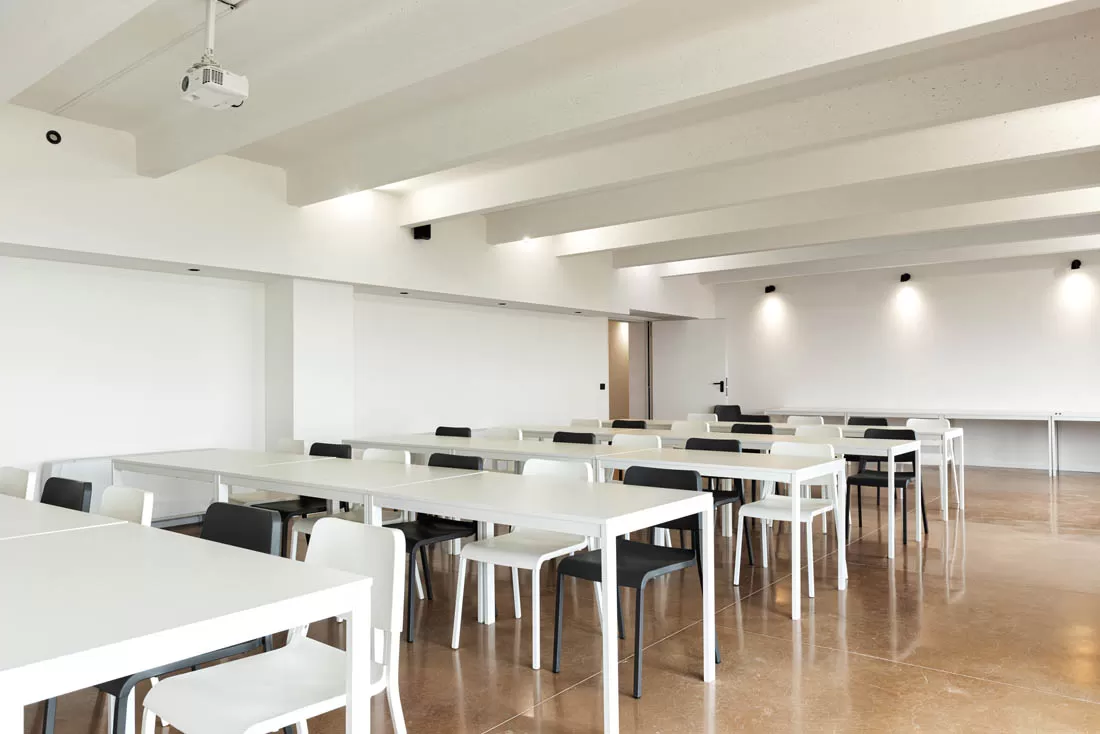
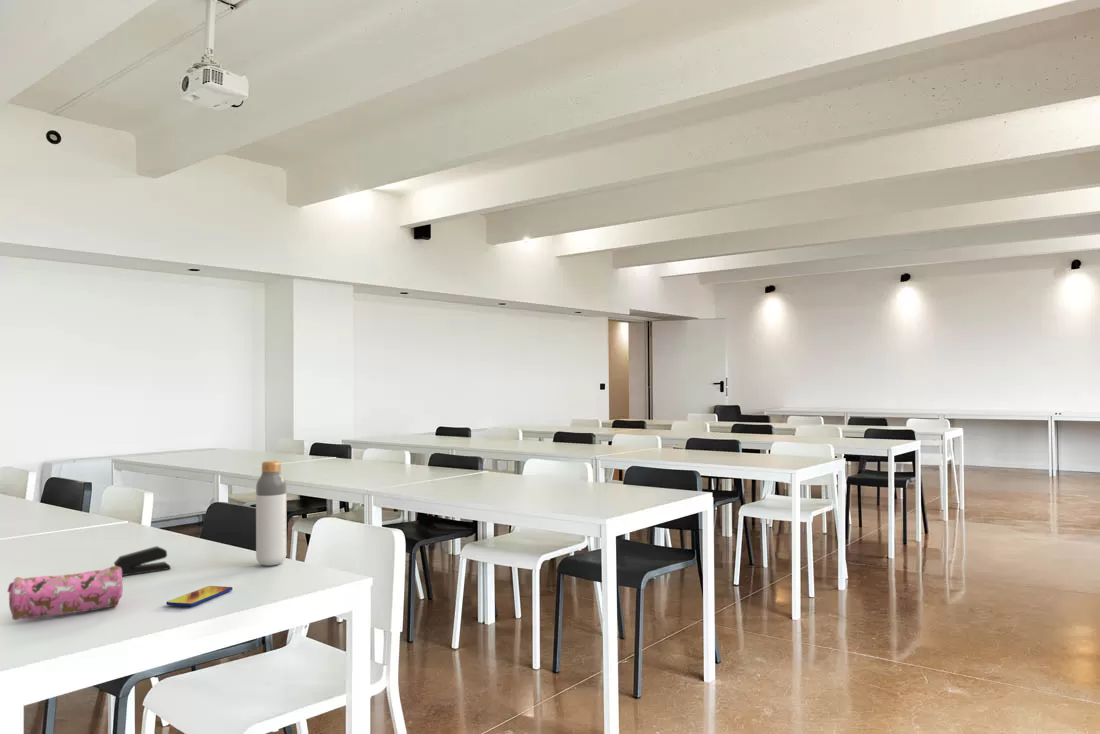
+ bottle [255,460,287,567]
+ stapler [113,545,172,577]
+ pencil case [6,565,124,621]
+ smartphone [165,585,234,607]
